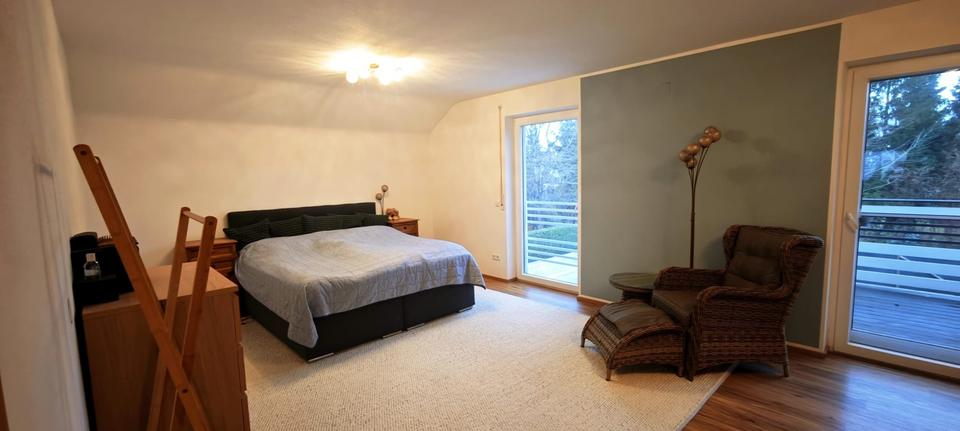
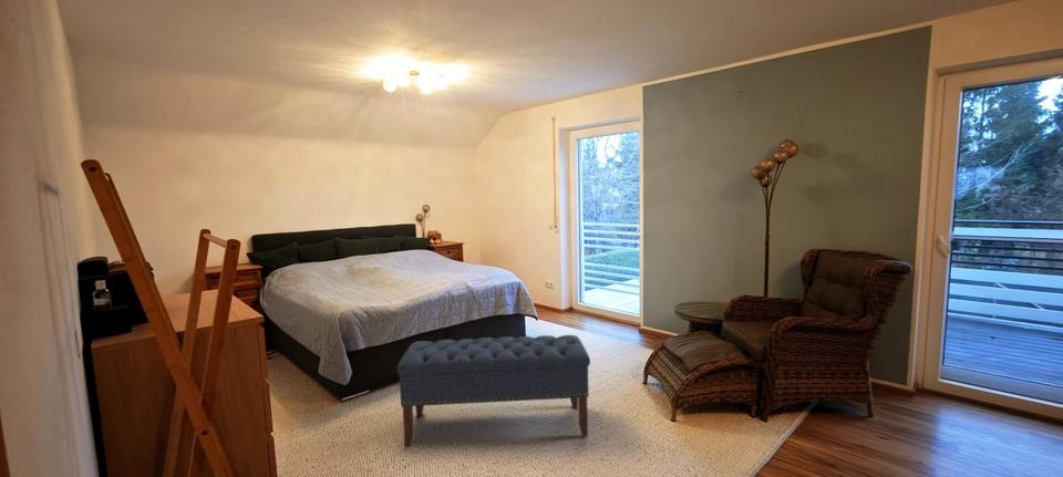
+ bench [396,334,591,447]
